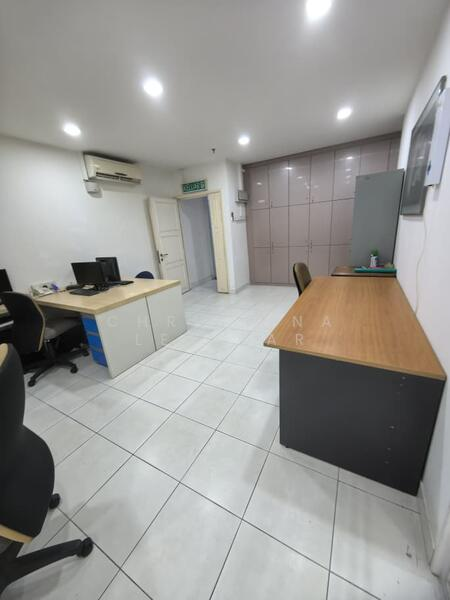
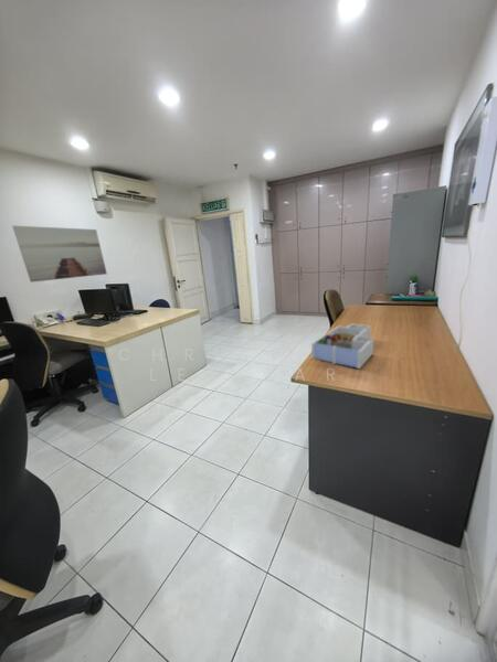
+ desk organizer [310,323,374,370]
+ wall art [11,225,108,284]
